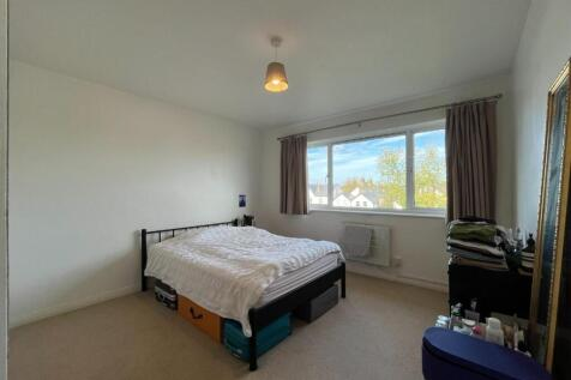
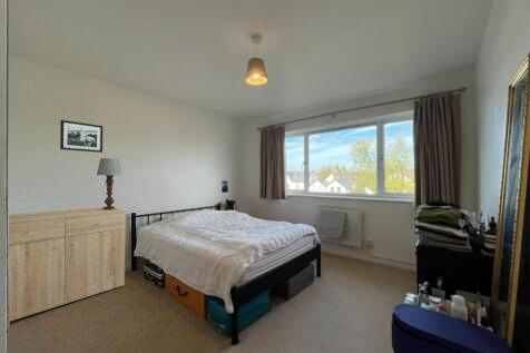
+ table lamp [96,157,124,210]
+ dresser [8,206,127,323]
+ picture frame [59,119,104,154]
